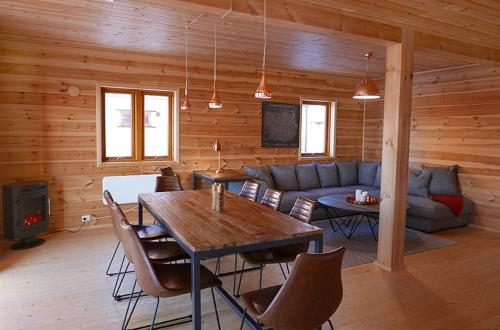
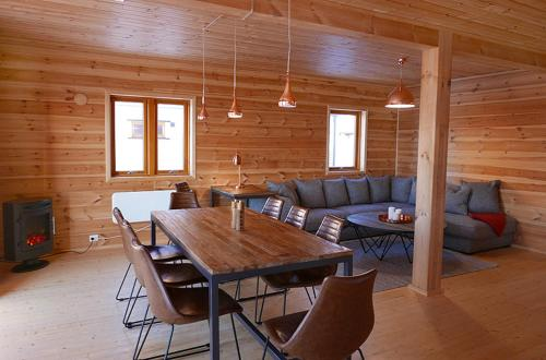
- wall art [260,100,301,149]
